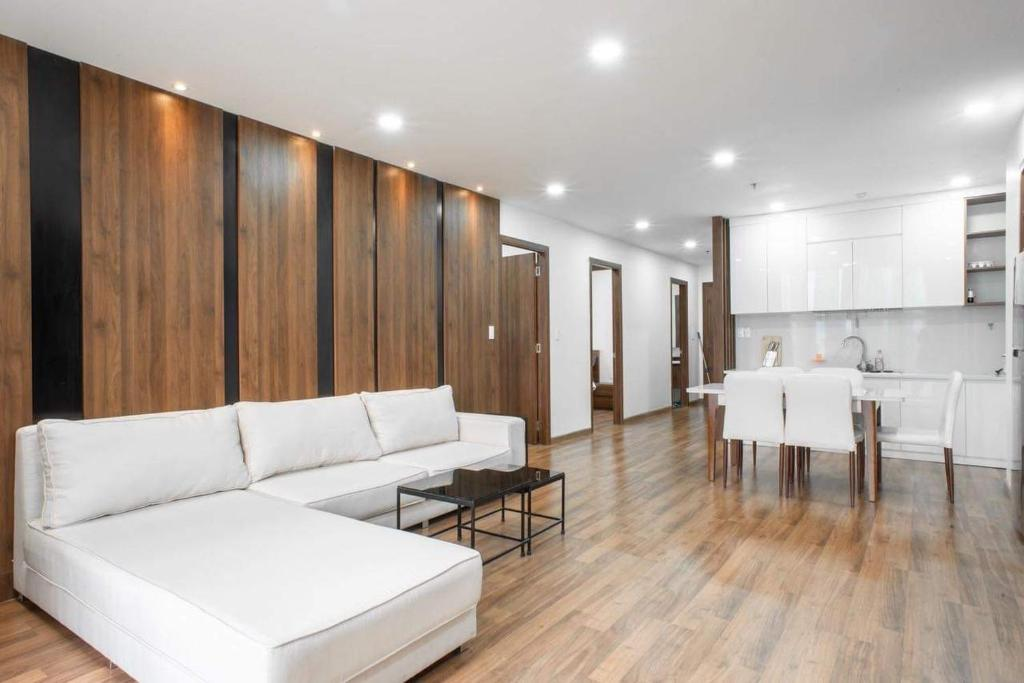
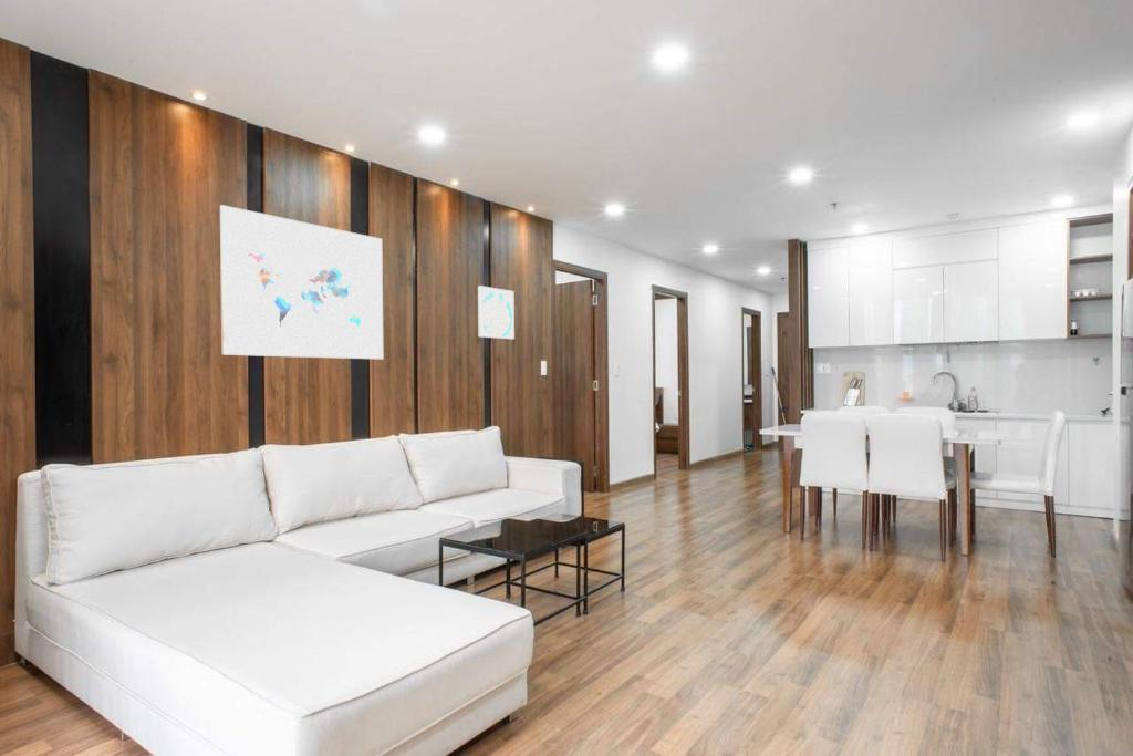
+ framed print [477,284,516,340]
+ wall art [219,204,384,360]
